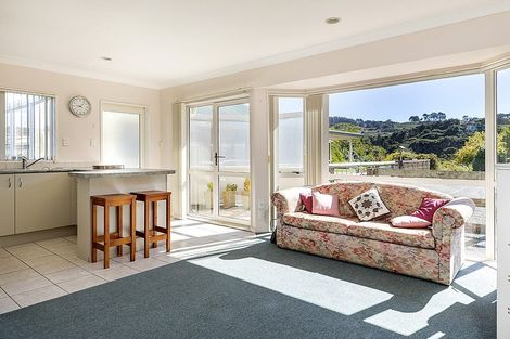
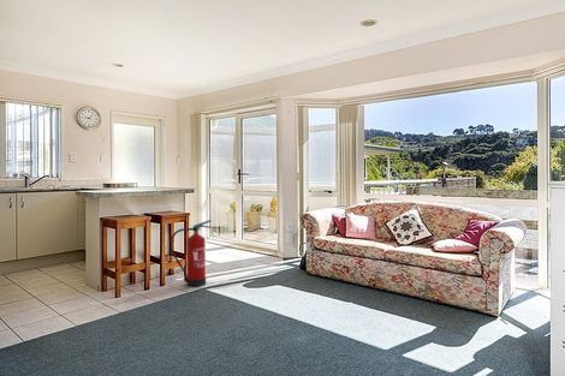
+ fire extinguisher [170,219,213,287]
